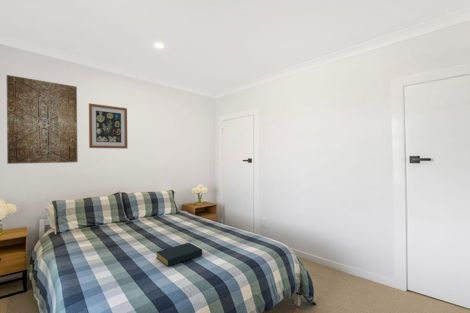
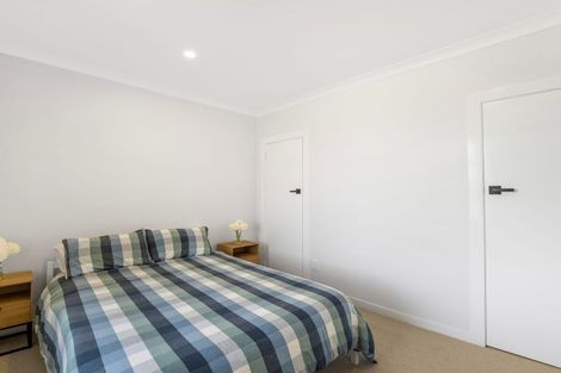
- hardback book [155,242,203,267]
- wall art [88,102,128,150]
- wall art [6,74,79,165]
